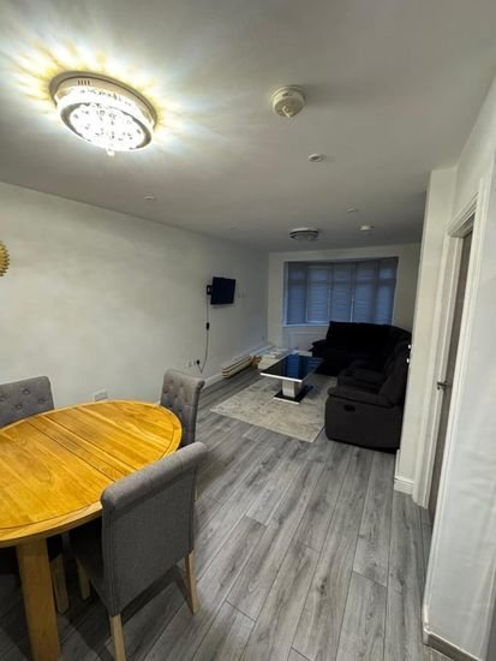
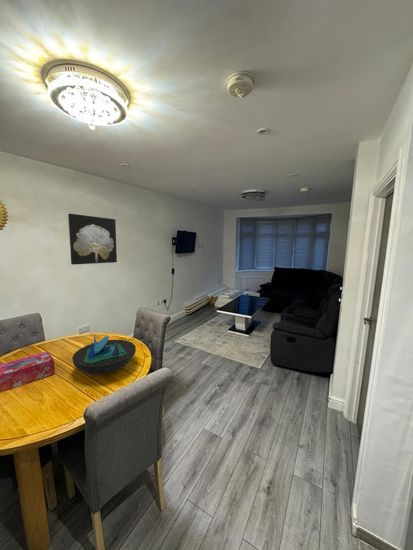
+ wall art [67,213,118,266]
+ decorative bowl [71,334,137,376]
+ tissue box [0,351,56,393]
